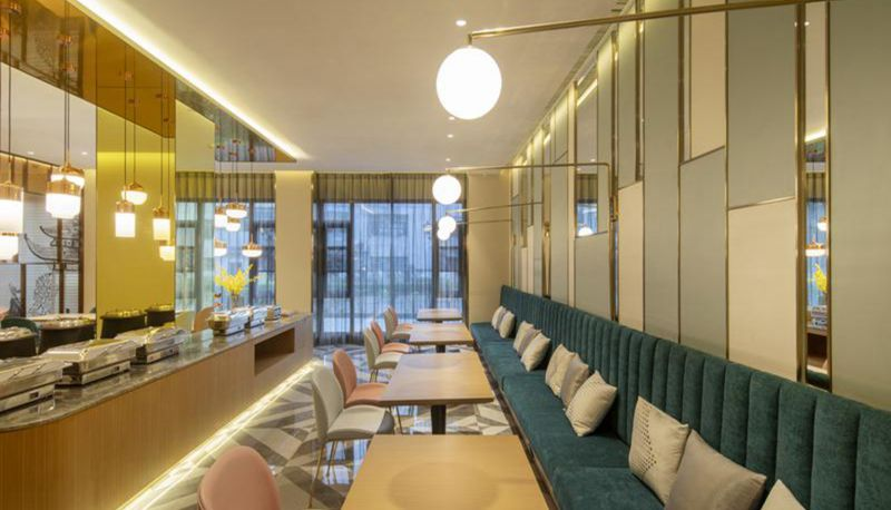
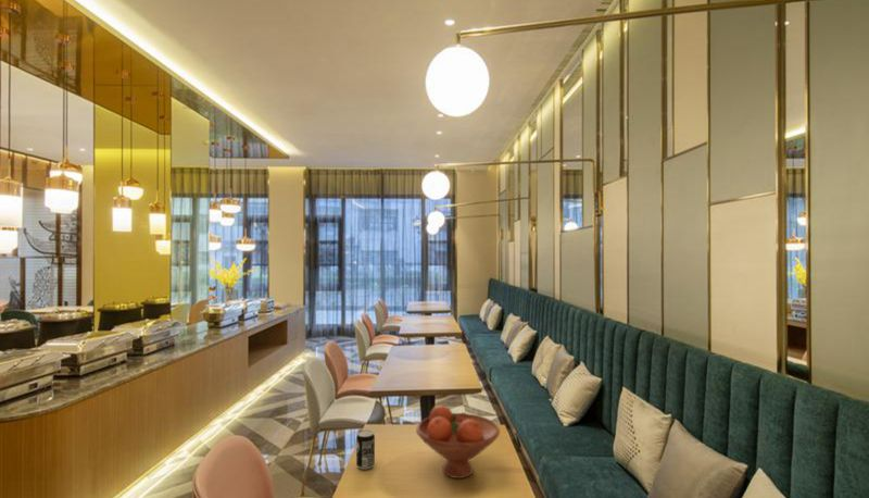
+ beverage can [355,429,376,471]
+ fruit bowl [415,404,501,480]
